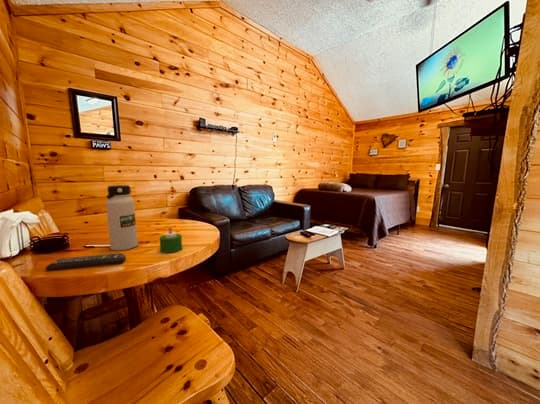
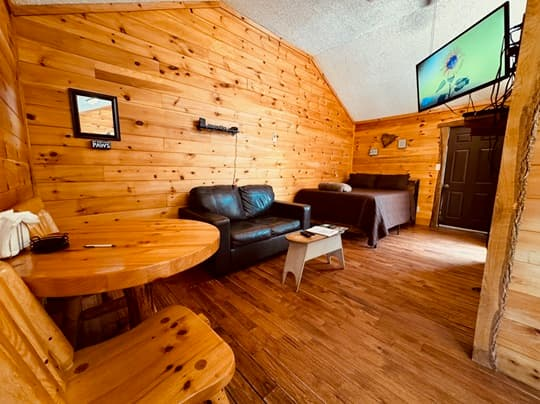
- remote control [44,252,127,271]
- candle [159,225,183,254]
- water bottle [105,184,138,251]
